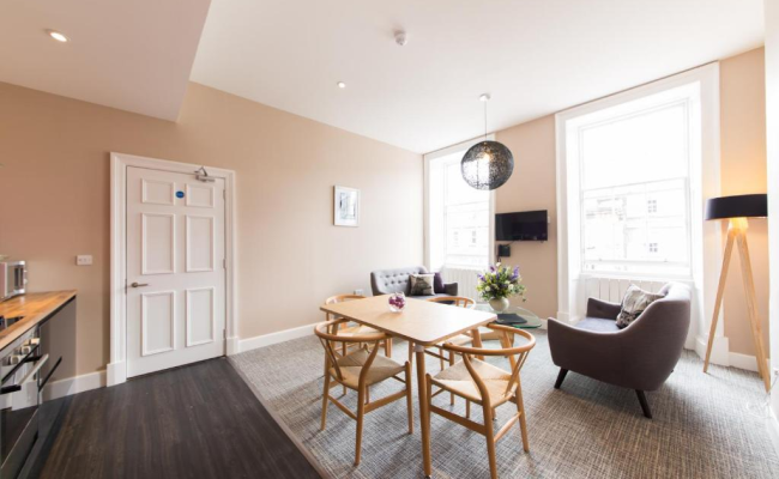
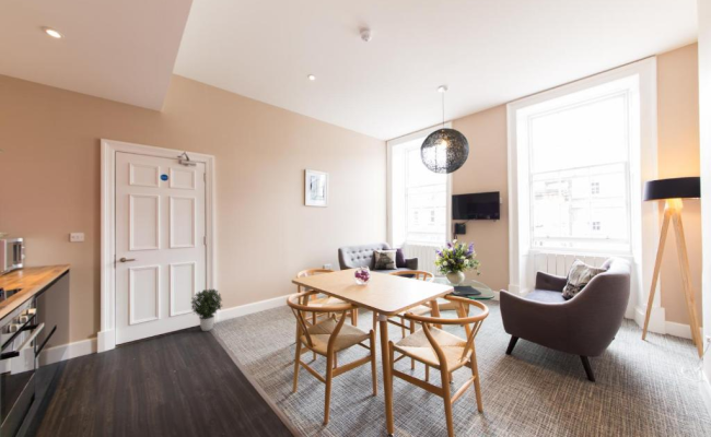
+ potted plant [190,288,224,332]
